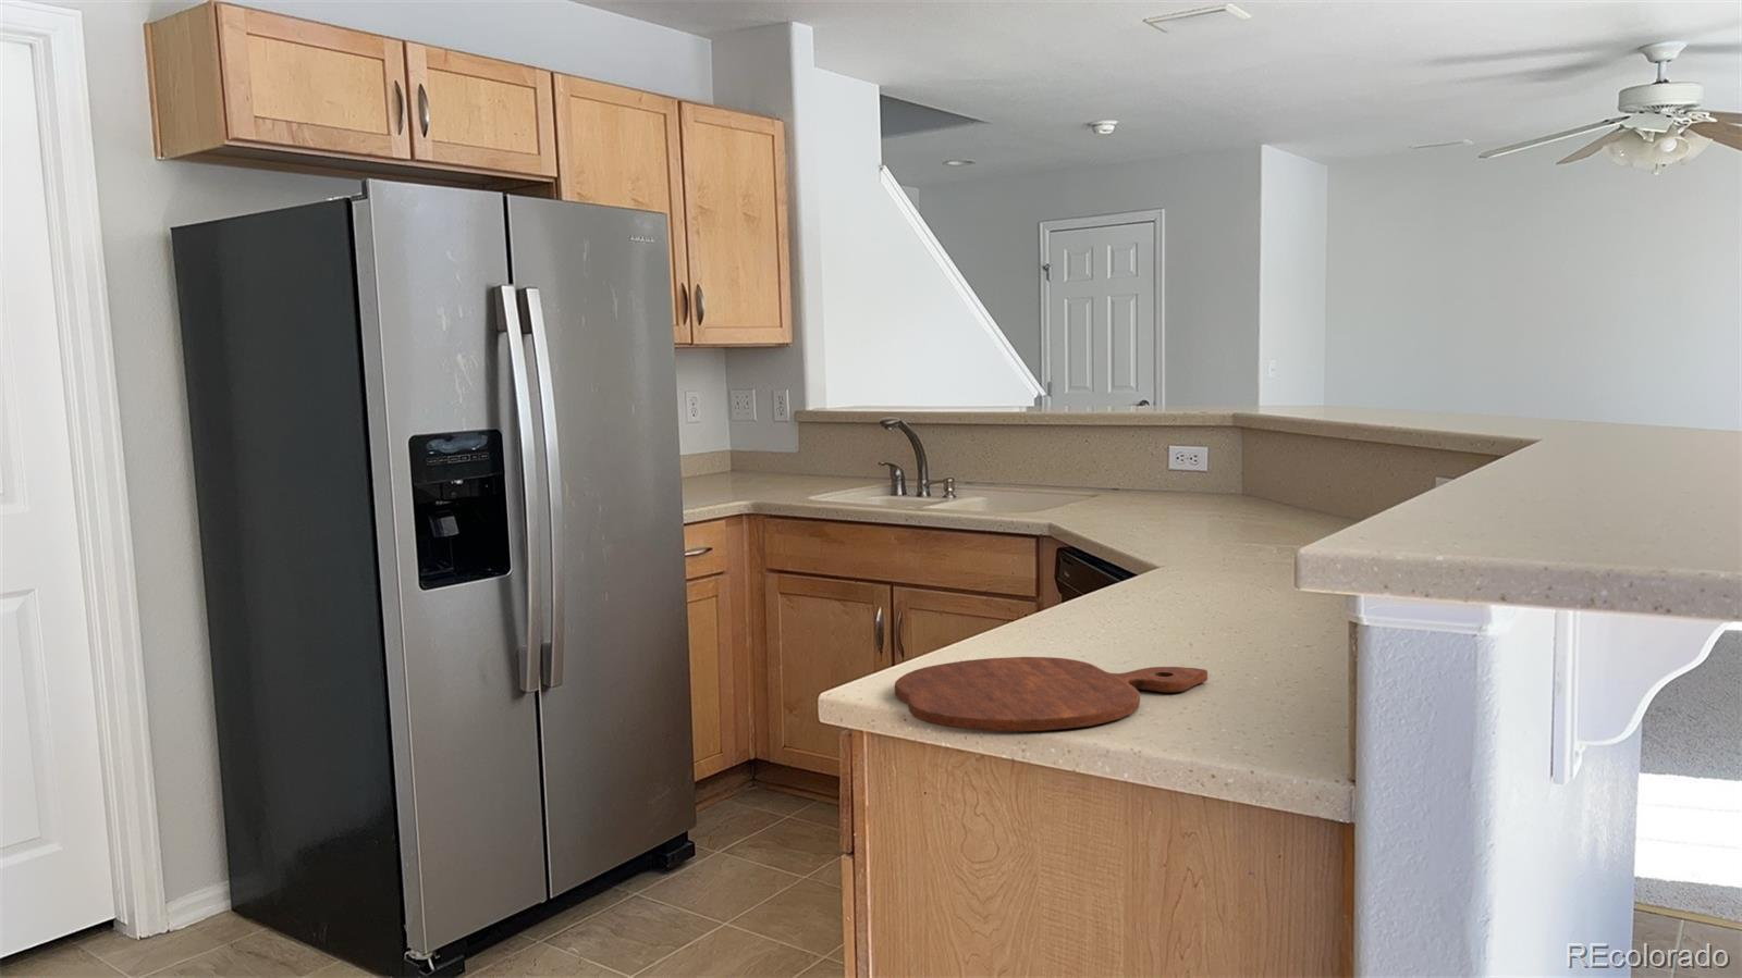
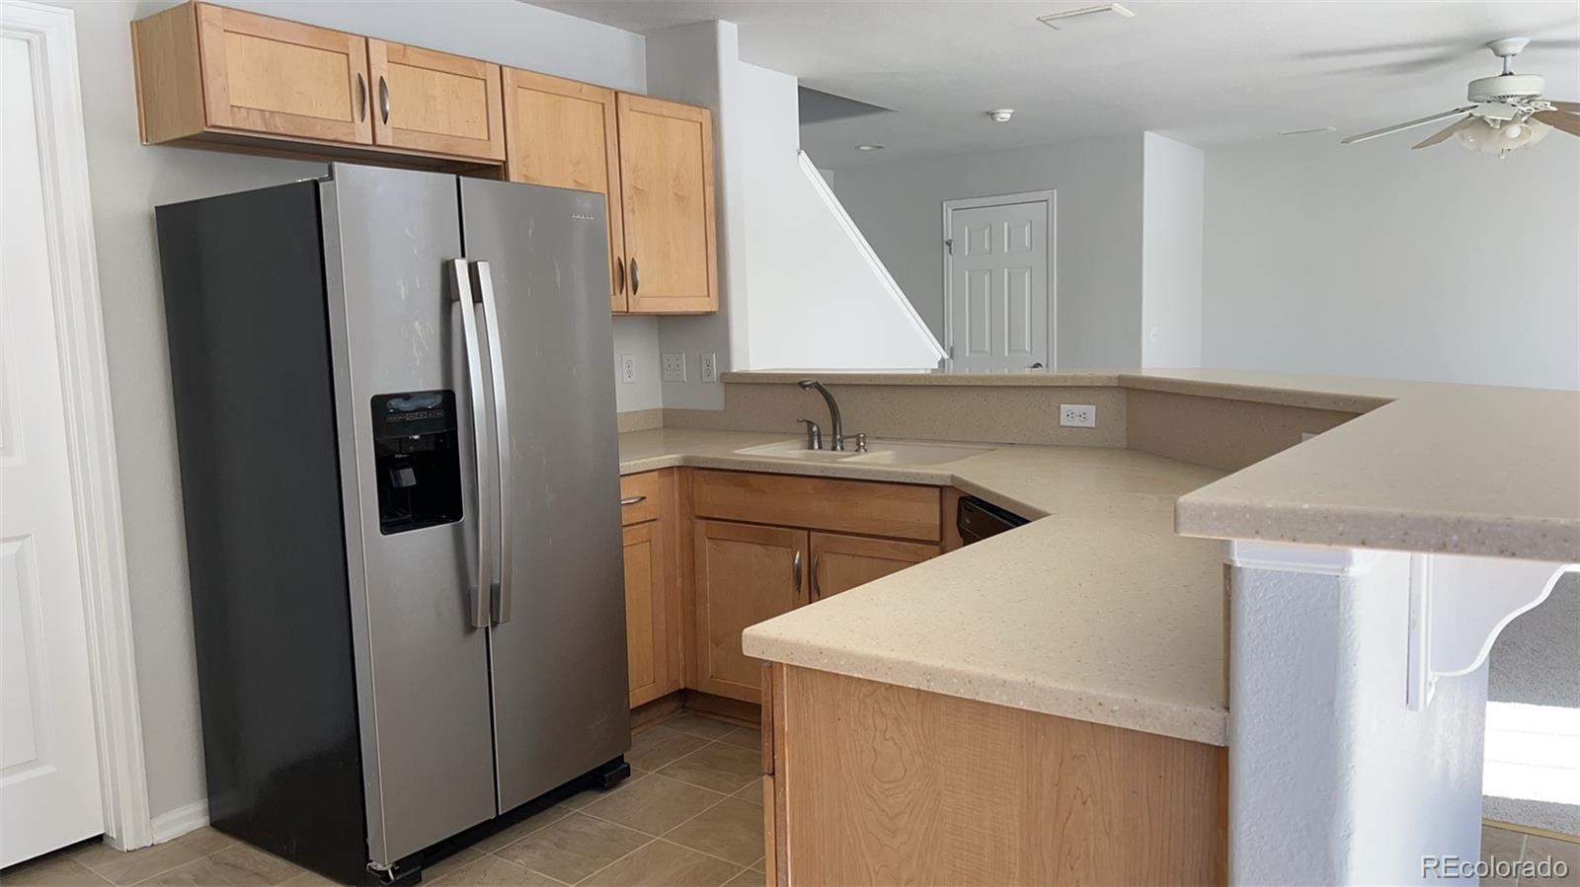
- cutting board [894,656,1208,732]
